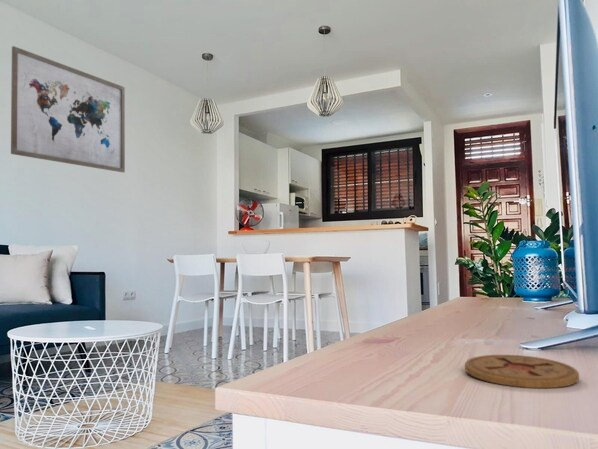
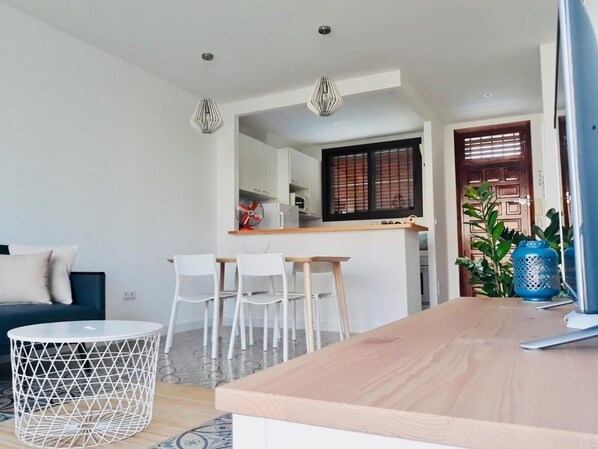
- coaster [464,354,580,389]
- wall art [10,45,126,173]
